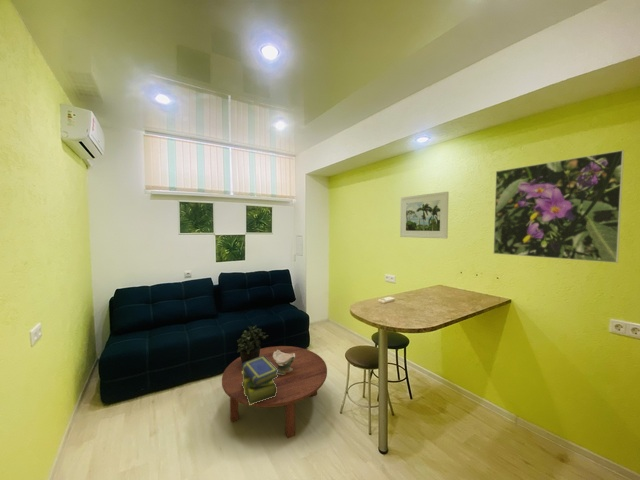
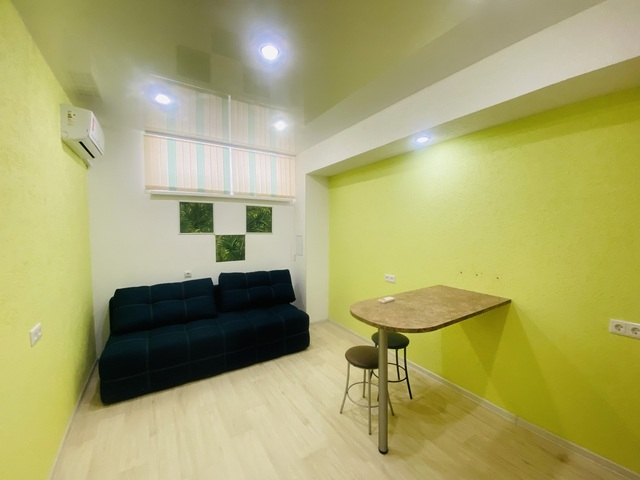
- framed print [492,149,625,264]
- coffee table [221,345,328,439]
- stack of books [242,356,278,406]
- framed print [399,191,450,240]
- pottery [273,350,295,375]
- potted plant [236,324,270,364]
